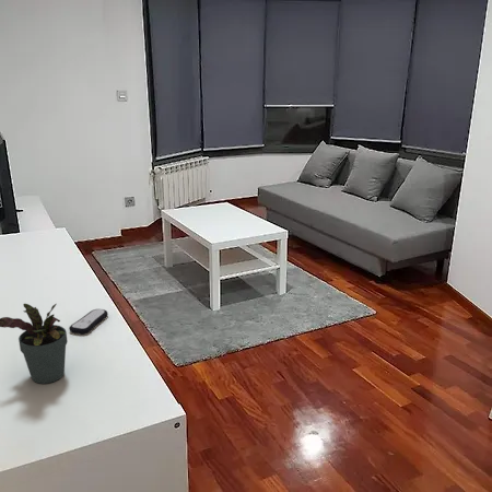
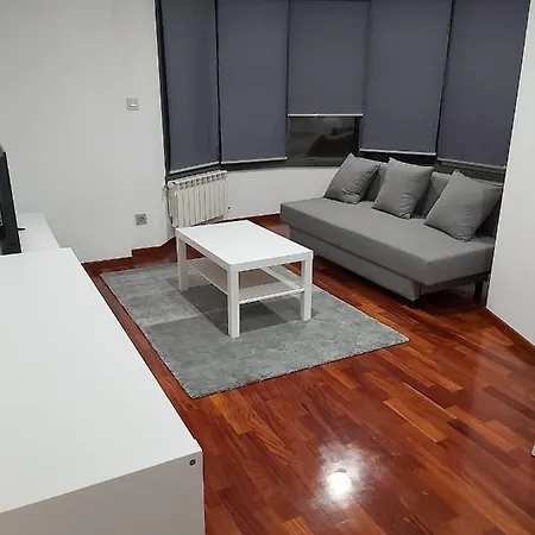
- potted plant [0,303,69,385]
- remote control [68,308,109,335]
